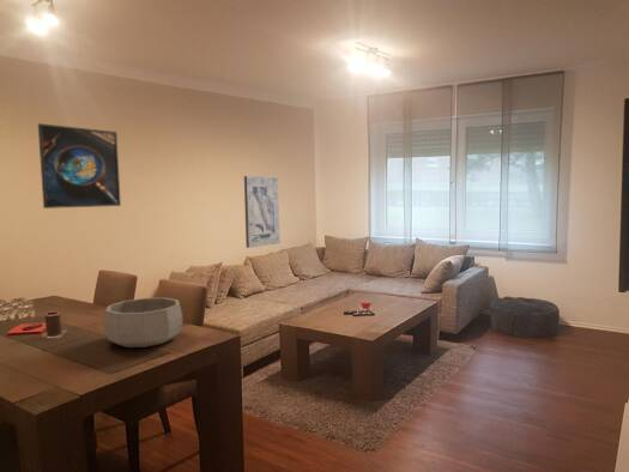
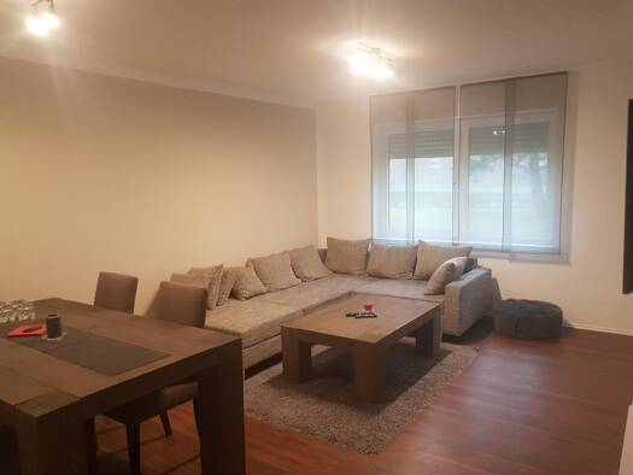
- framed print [37,122,122,210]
- wall art [243,175,282,249]
- decorative bowl [103,297,183,349]
